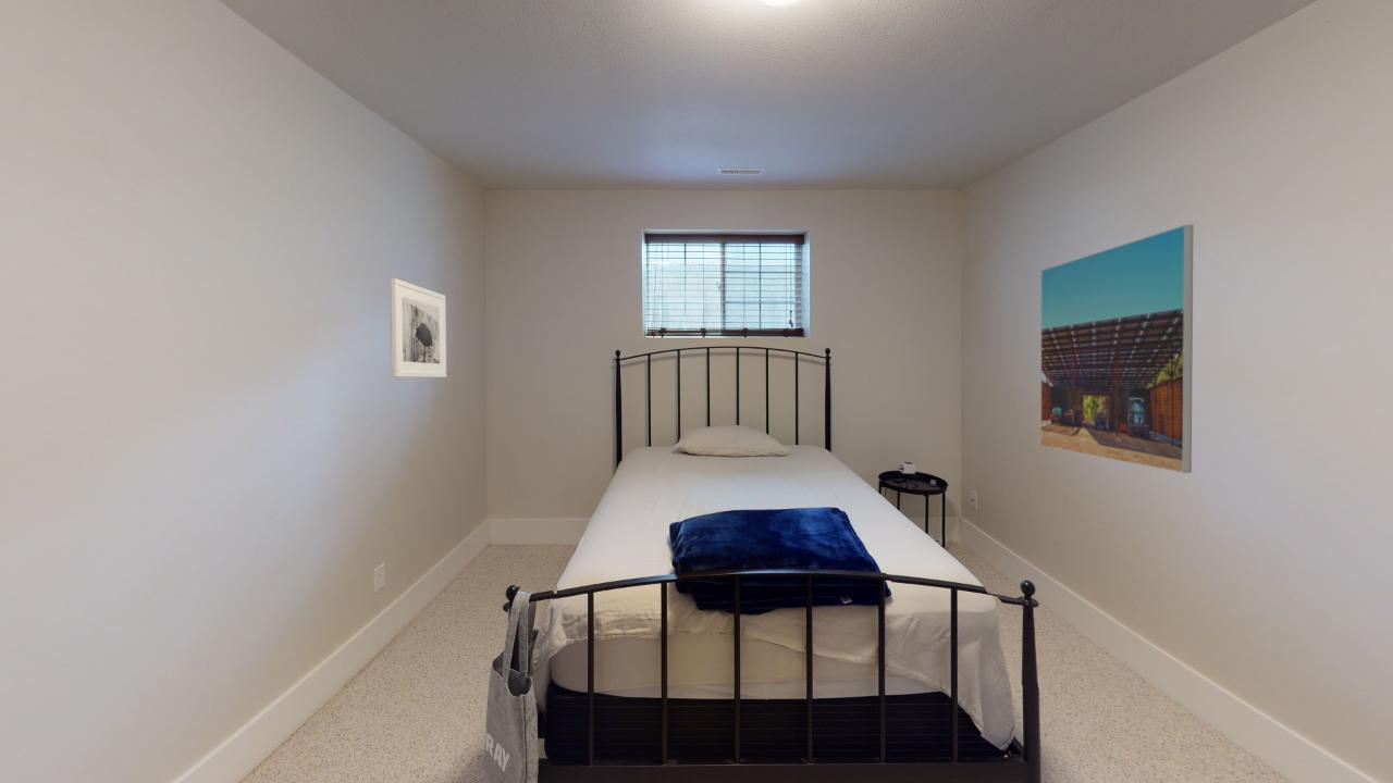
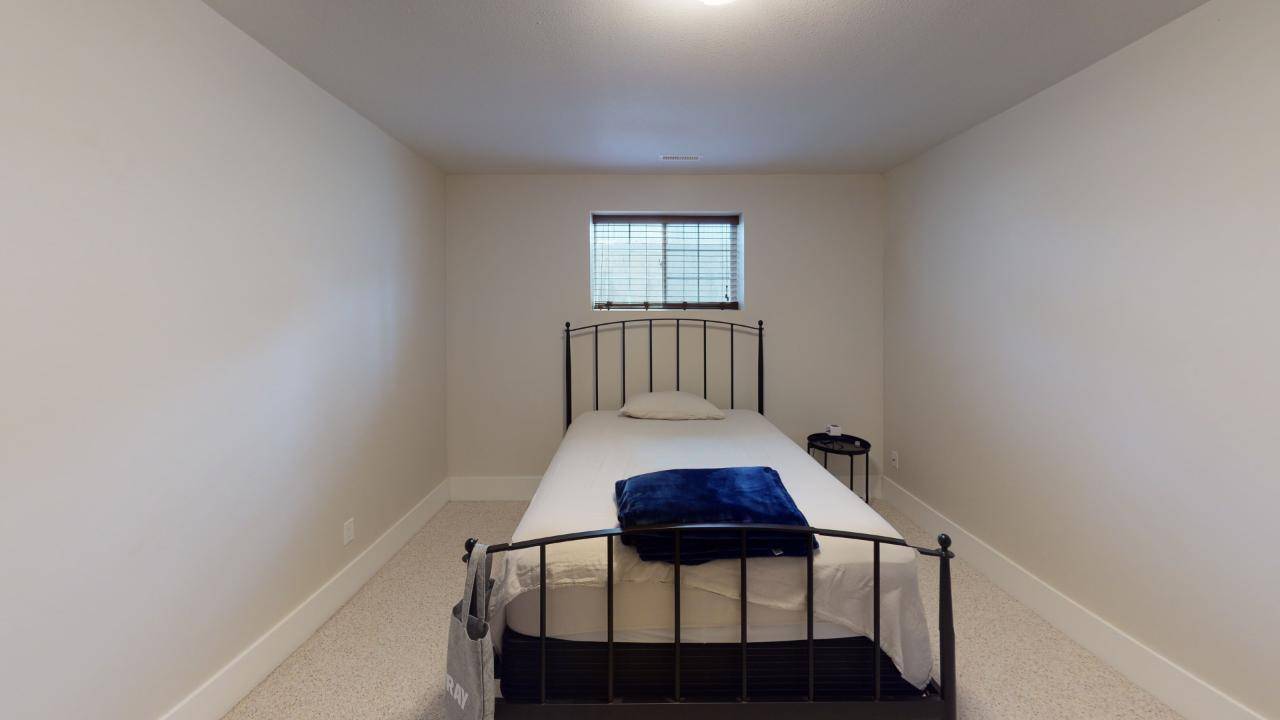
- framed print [1039,224,1194,474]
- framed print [390,277,447,378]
